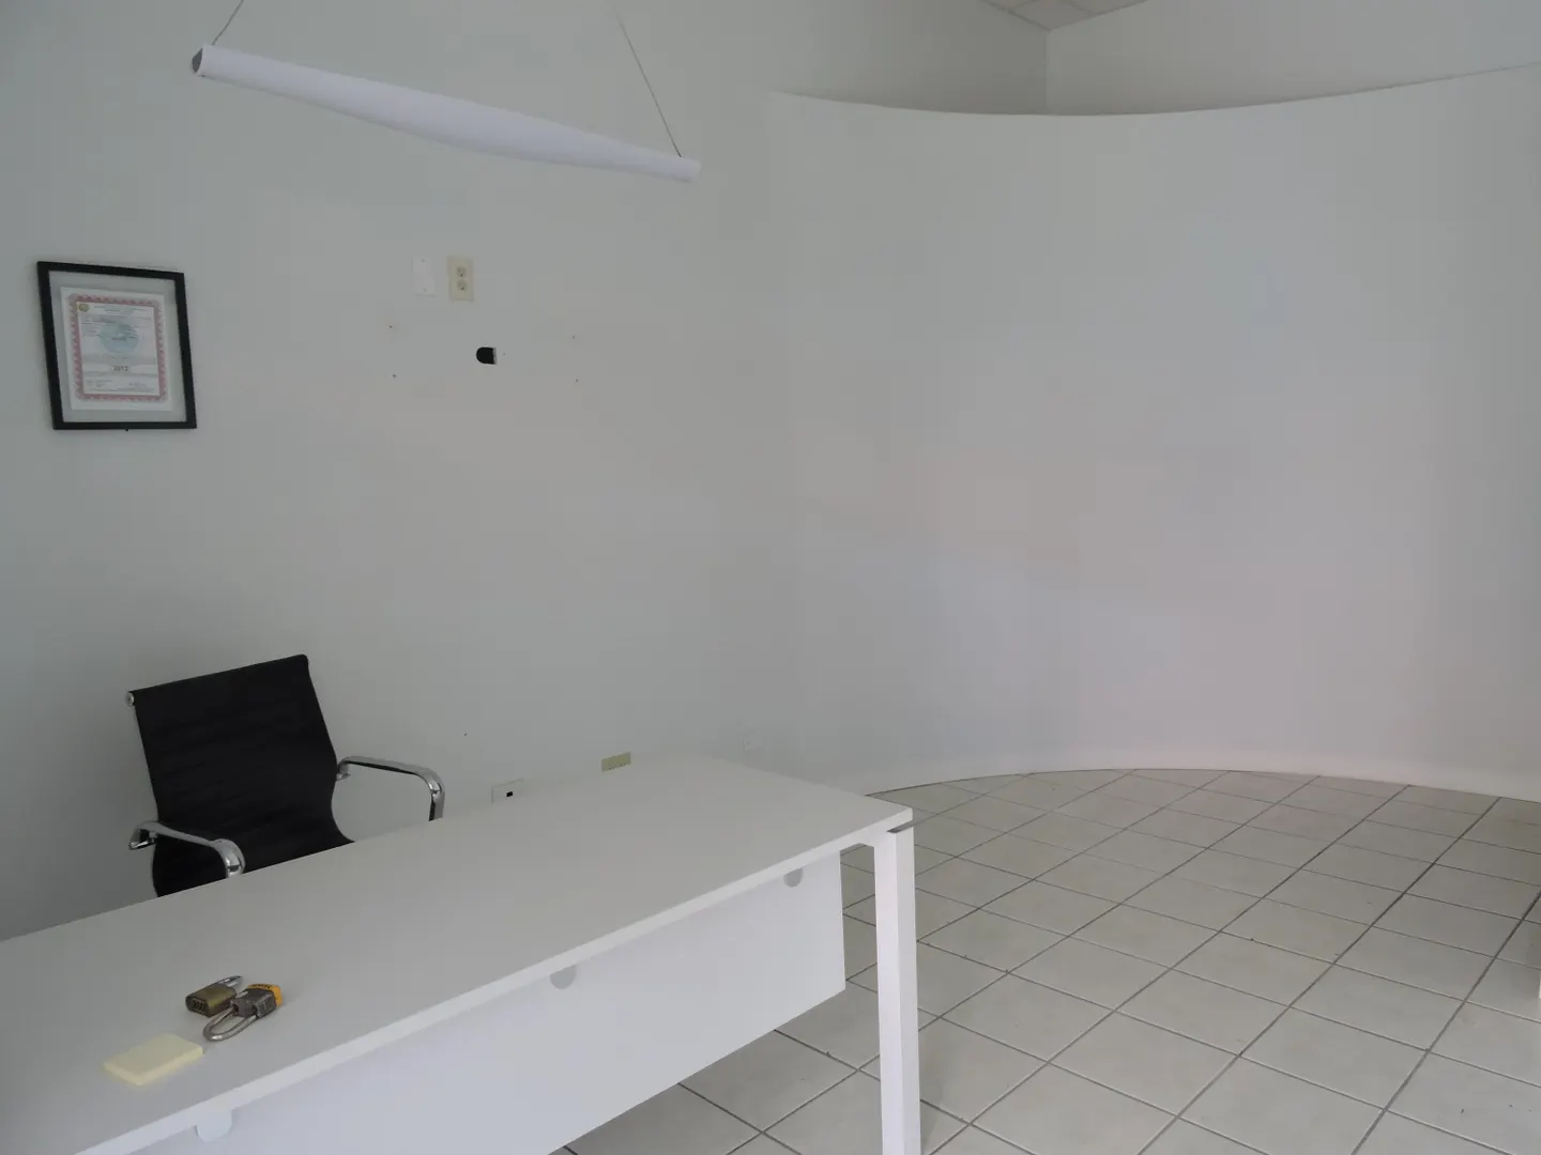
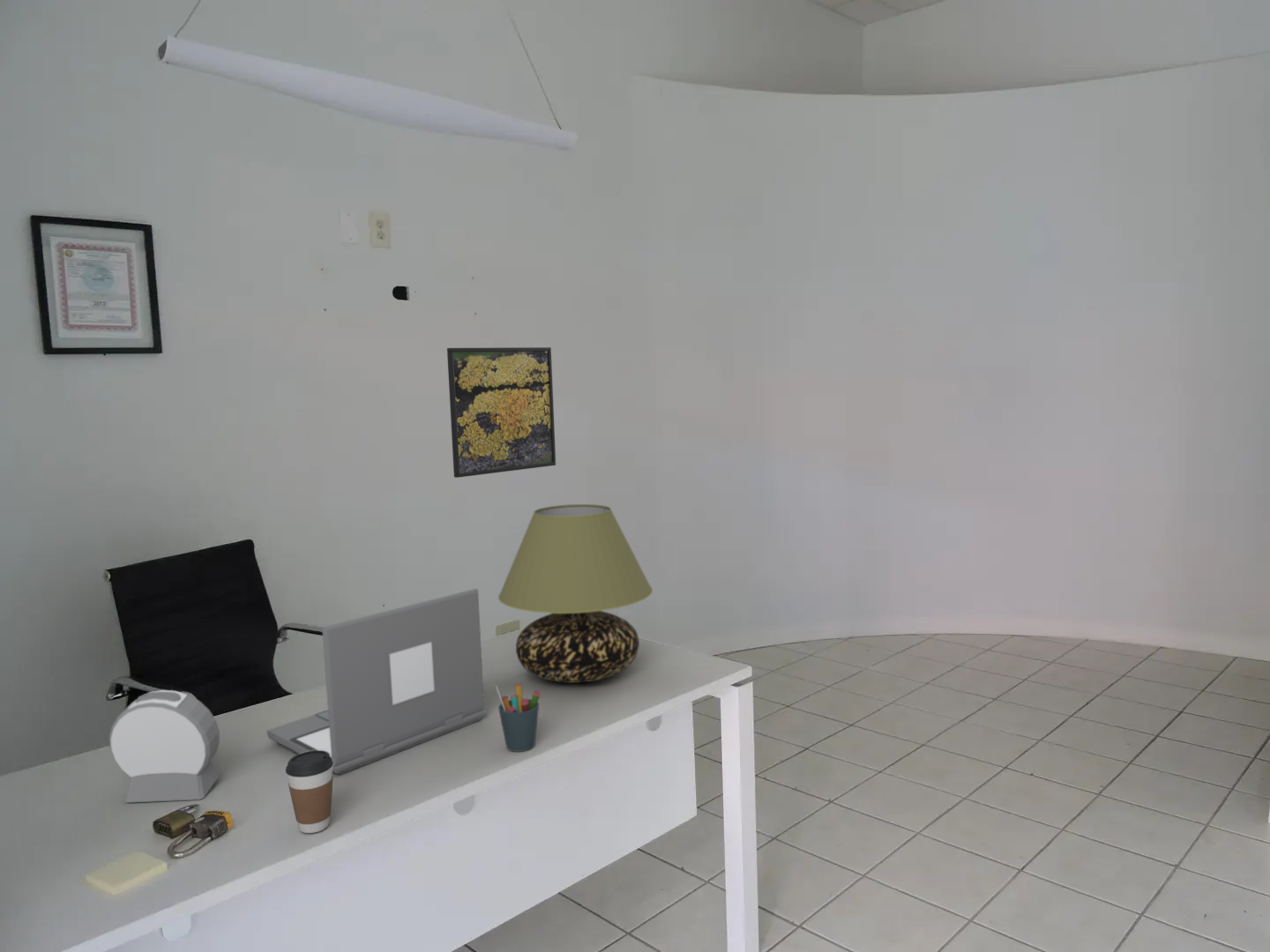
+ pen holder [495,682,542,753]
+ alarm clock [108,689,222,803]
+ coffee cup [285,750,334,834]
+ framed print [446,346,557,479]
+ table lamp [497,503,654,684]
+ laptop [266,588,487,776]
